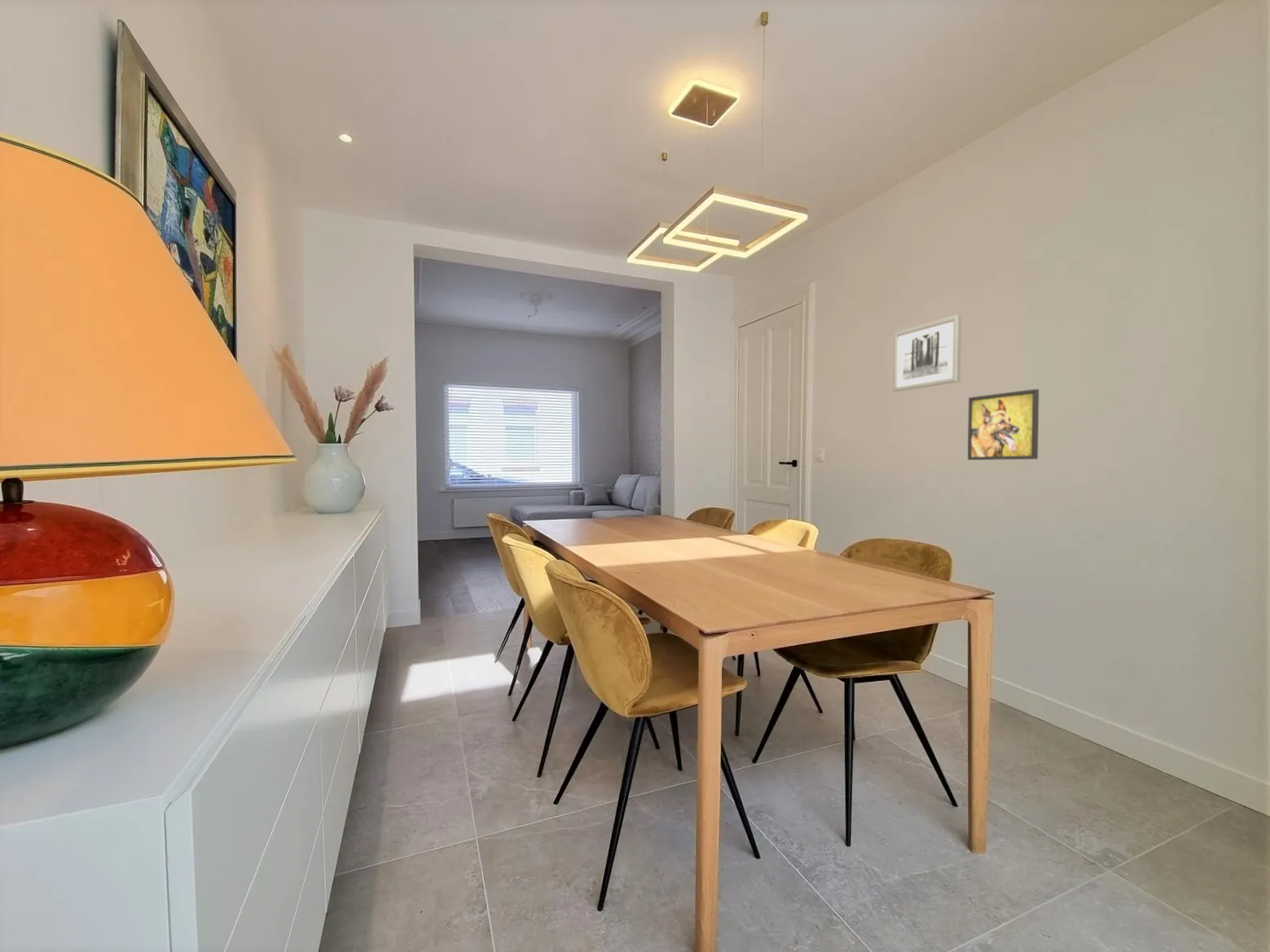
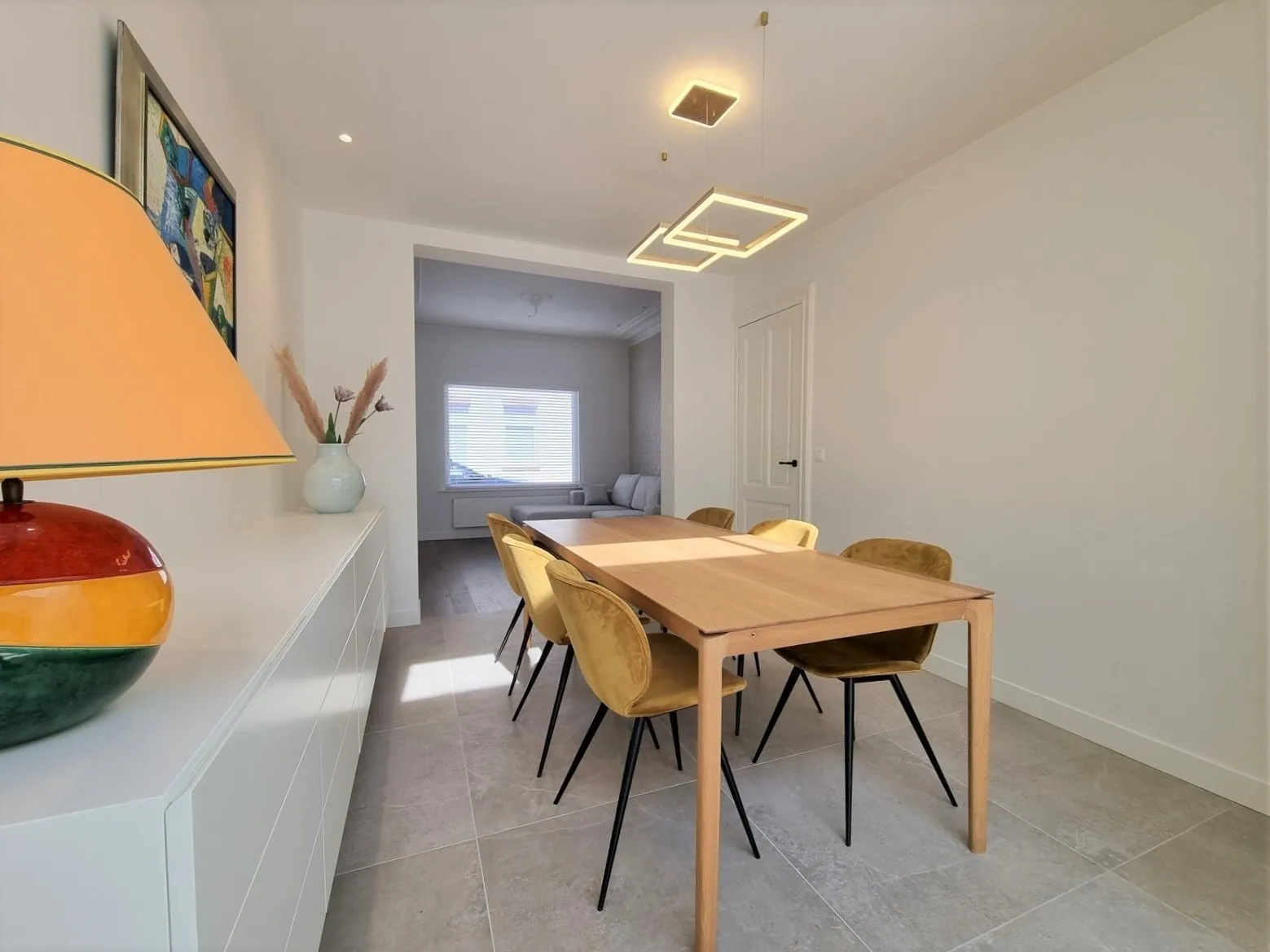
- wall art [892,314,962,393]
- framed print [967,388,1039,461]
